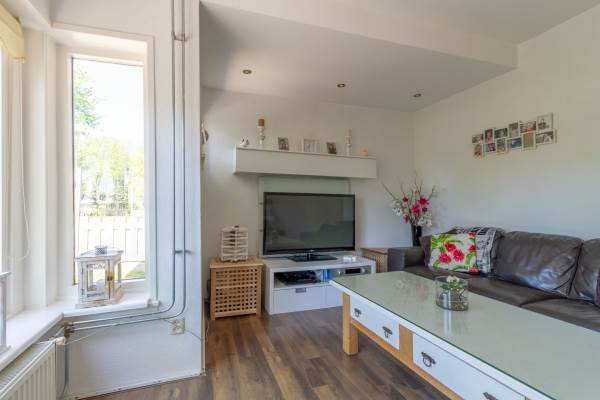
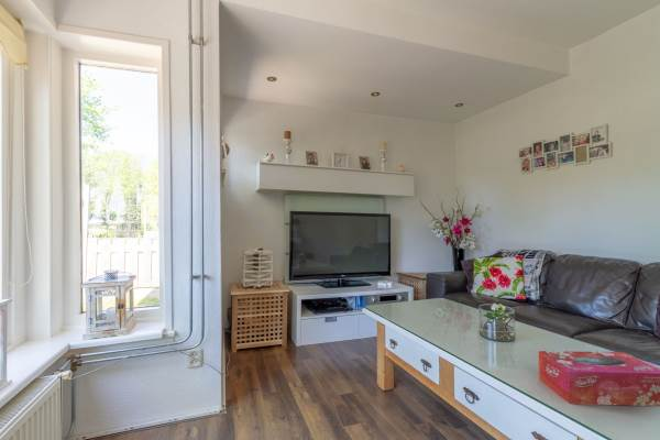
+ tissue box [538,350,660,407]
